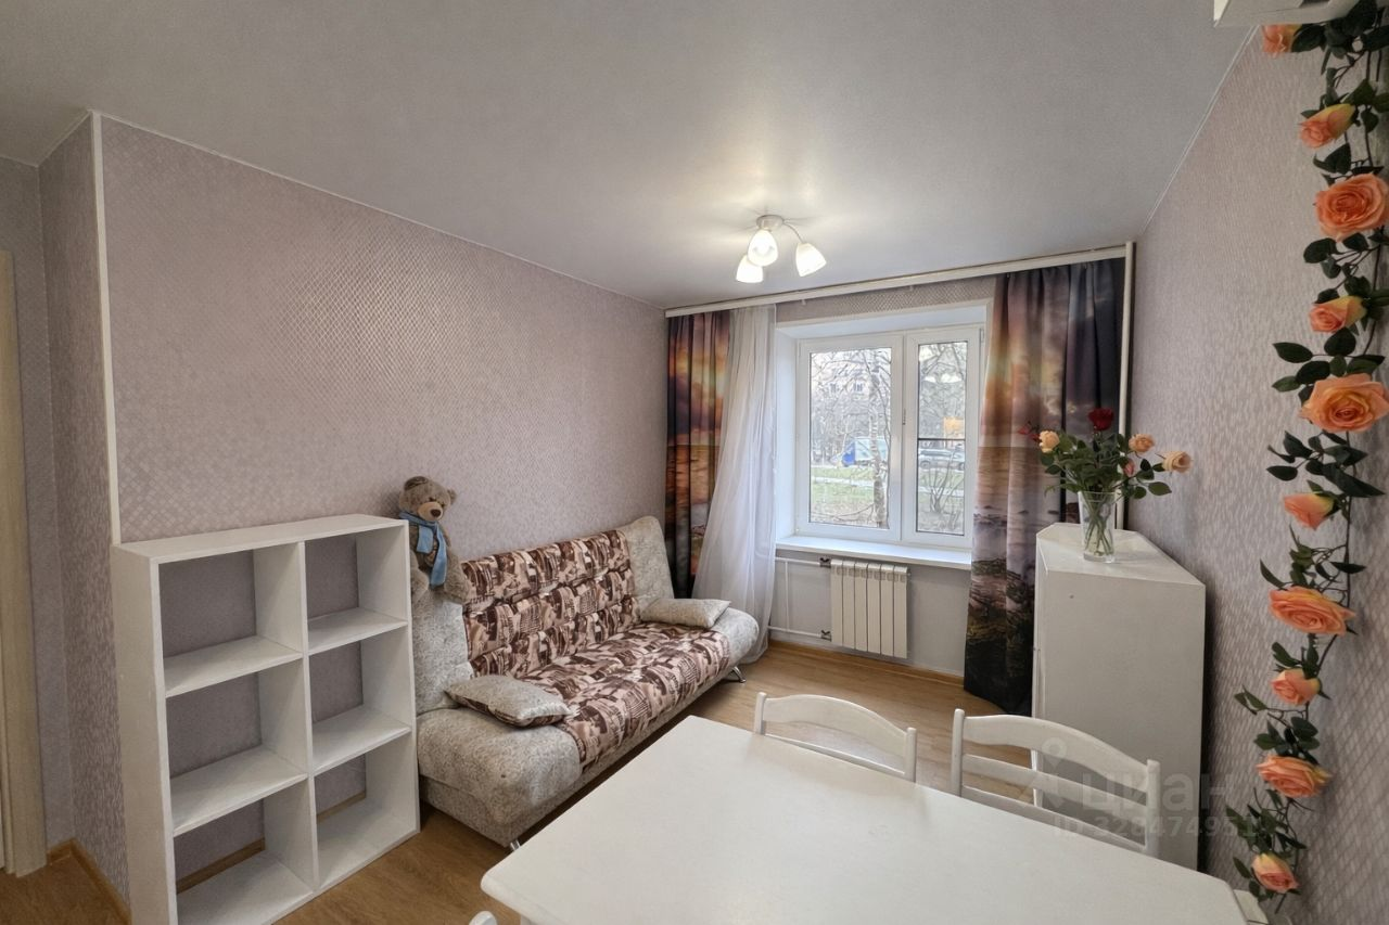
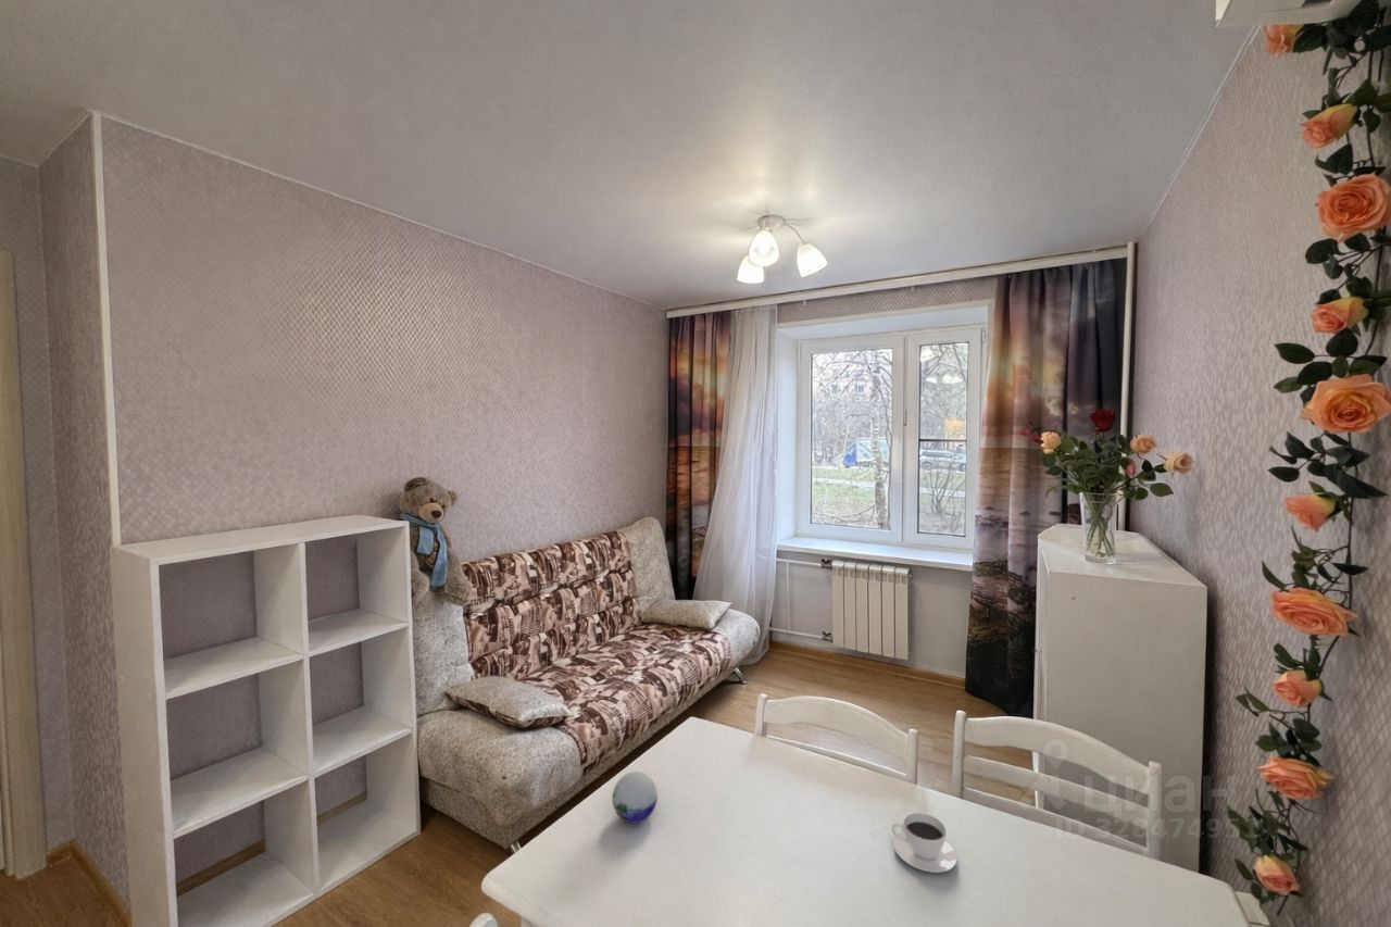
+ decorative orb [612,771,659,825]
+ teacup [891,812,957,874]
